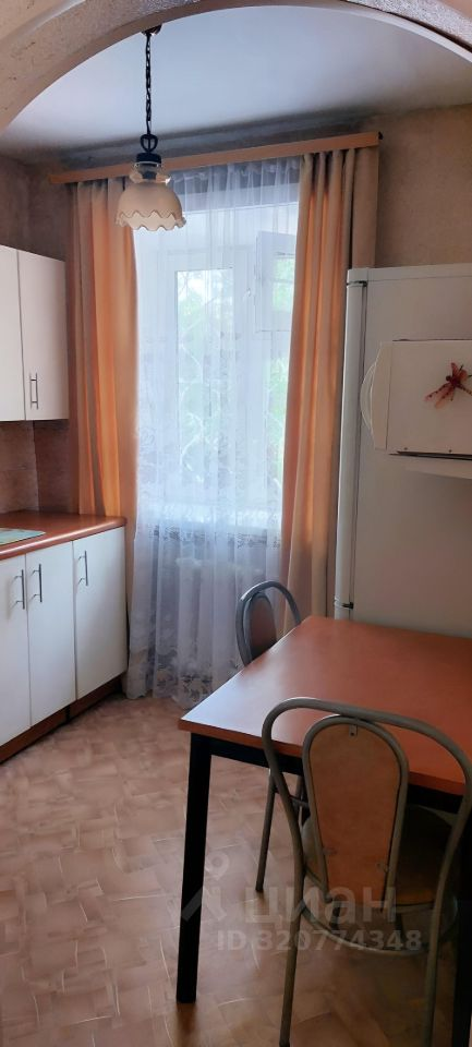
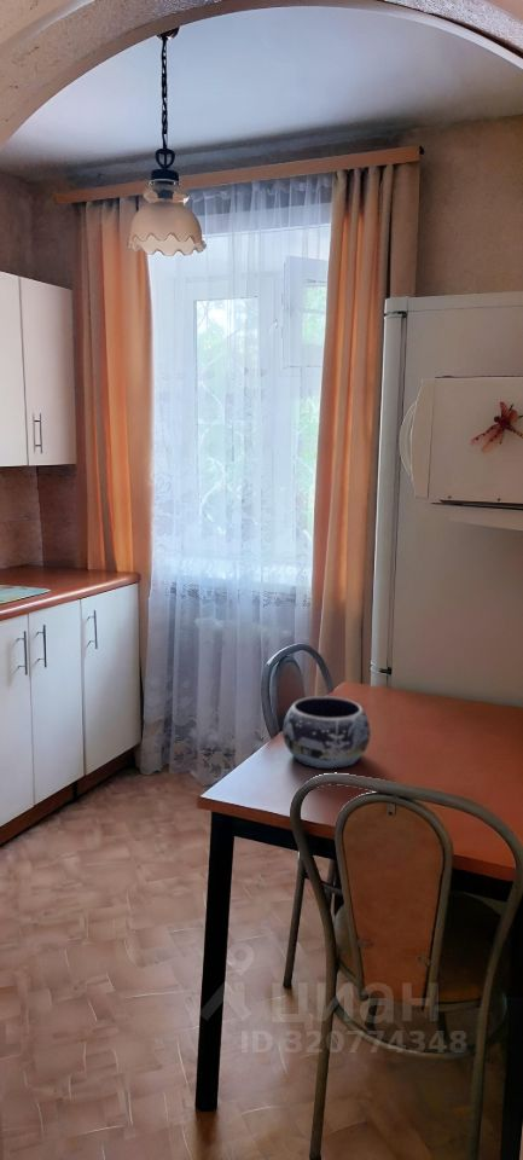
+ decorative bowl [281,695,371,770]
